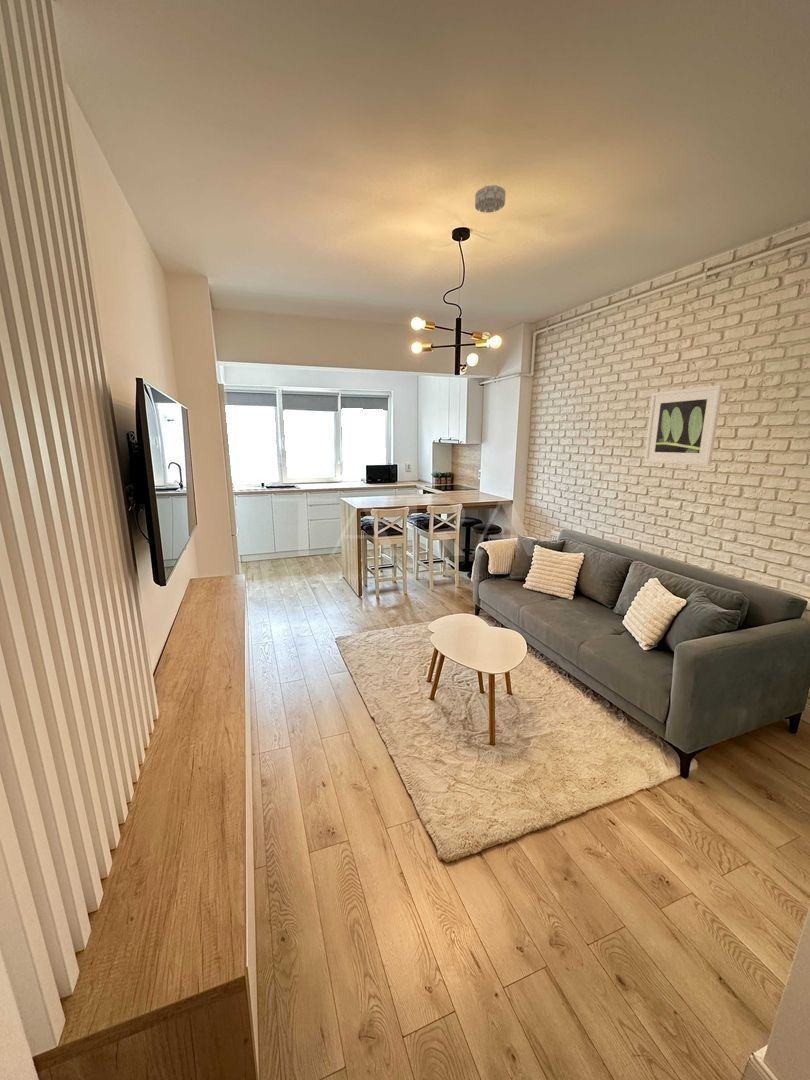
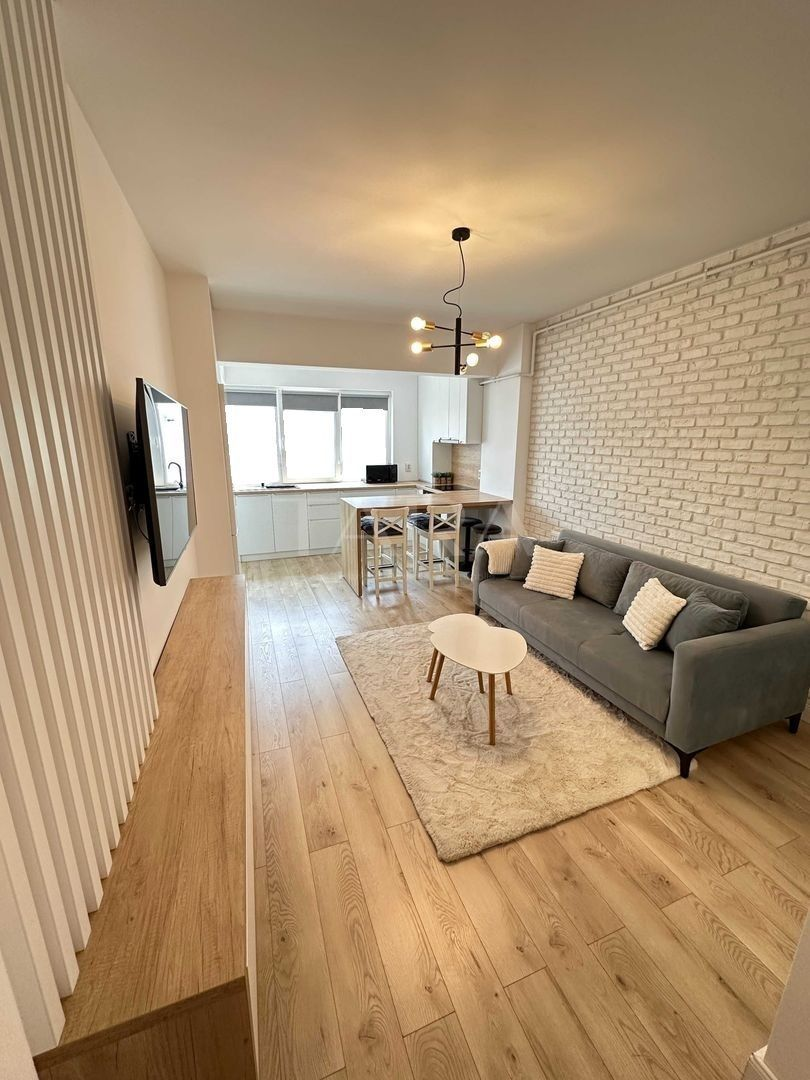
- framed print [643,384,724,467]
- smoke detector [474,184,506,214]
